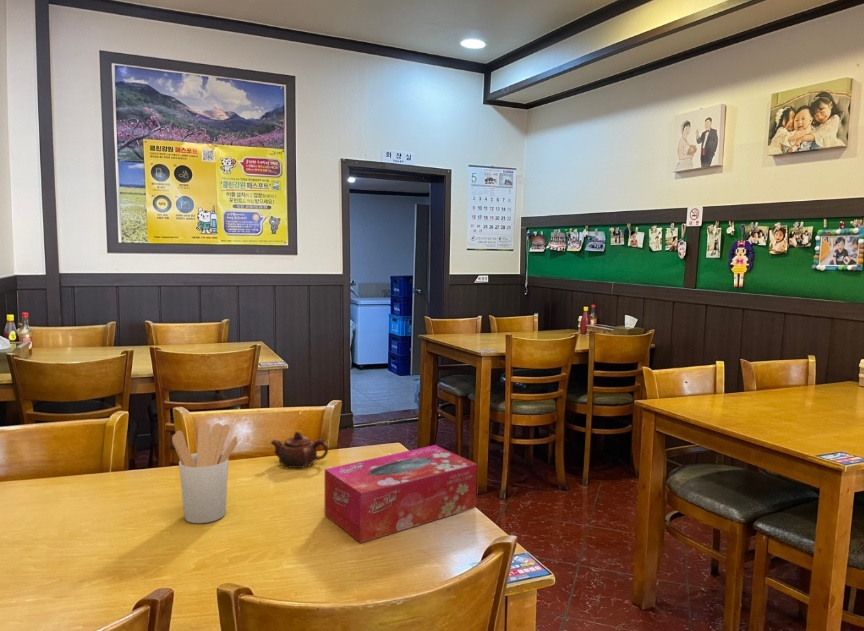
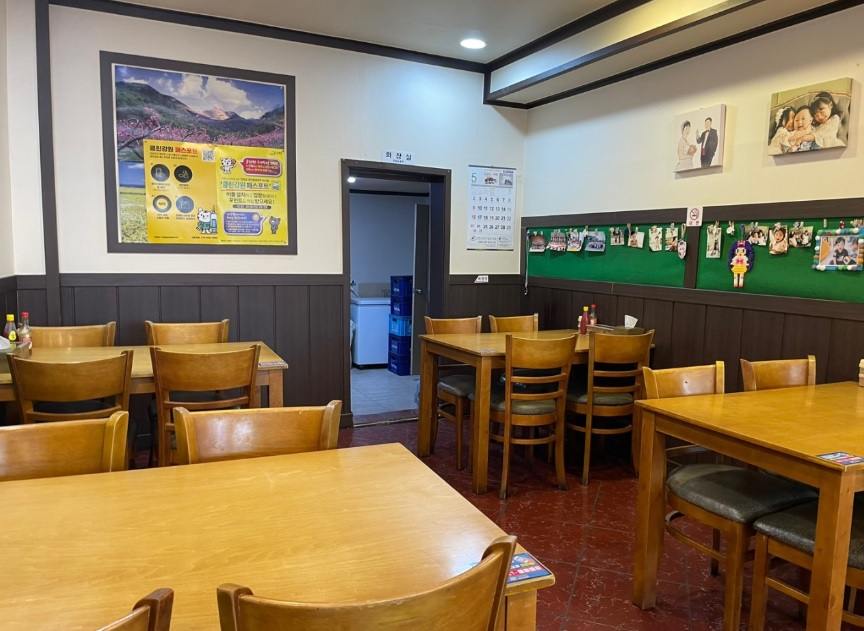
- tissue box [324,444,478,544]
- utensil holder [171,422,239,524]
- teapot [270,431,329,469]
